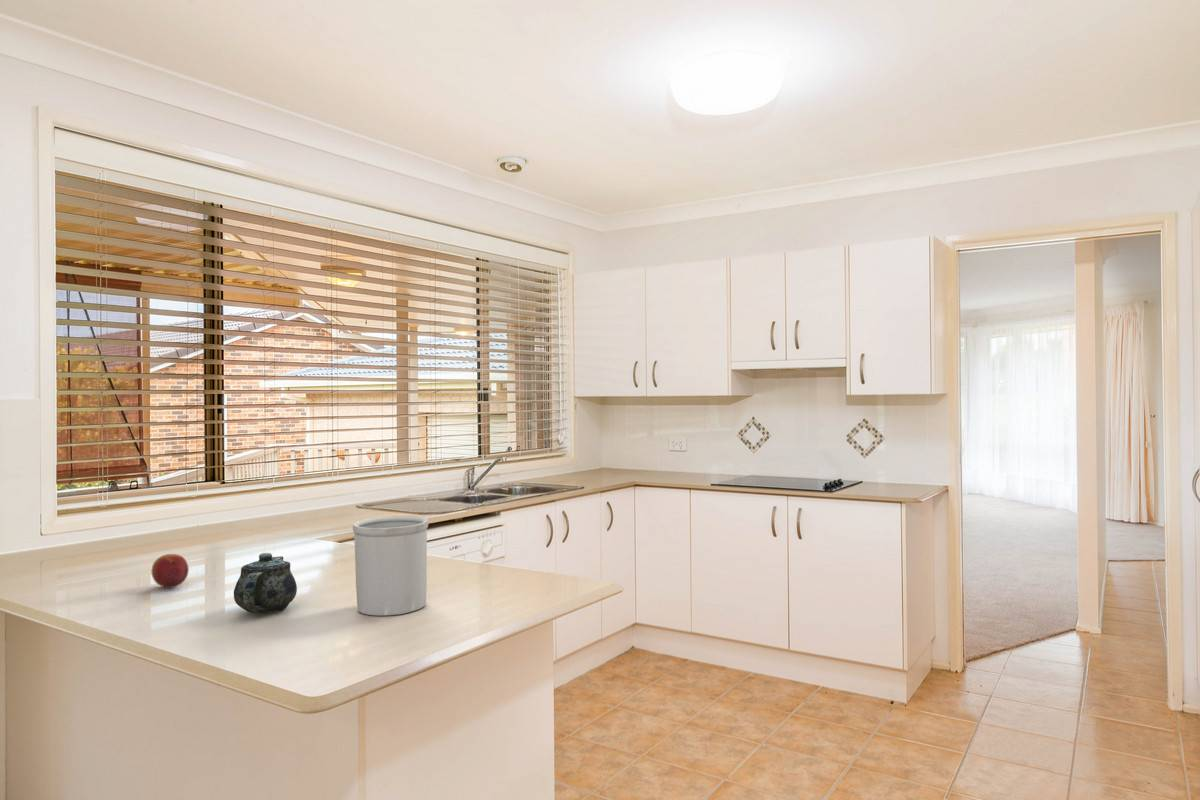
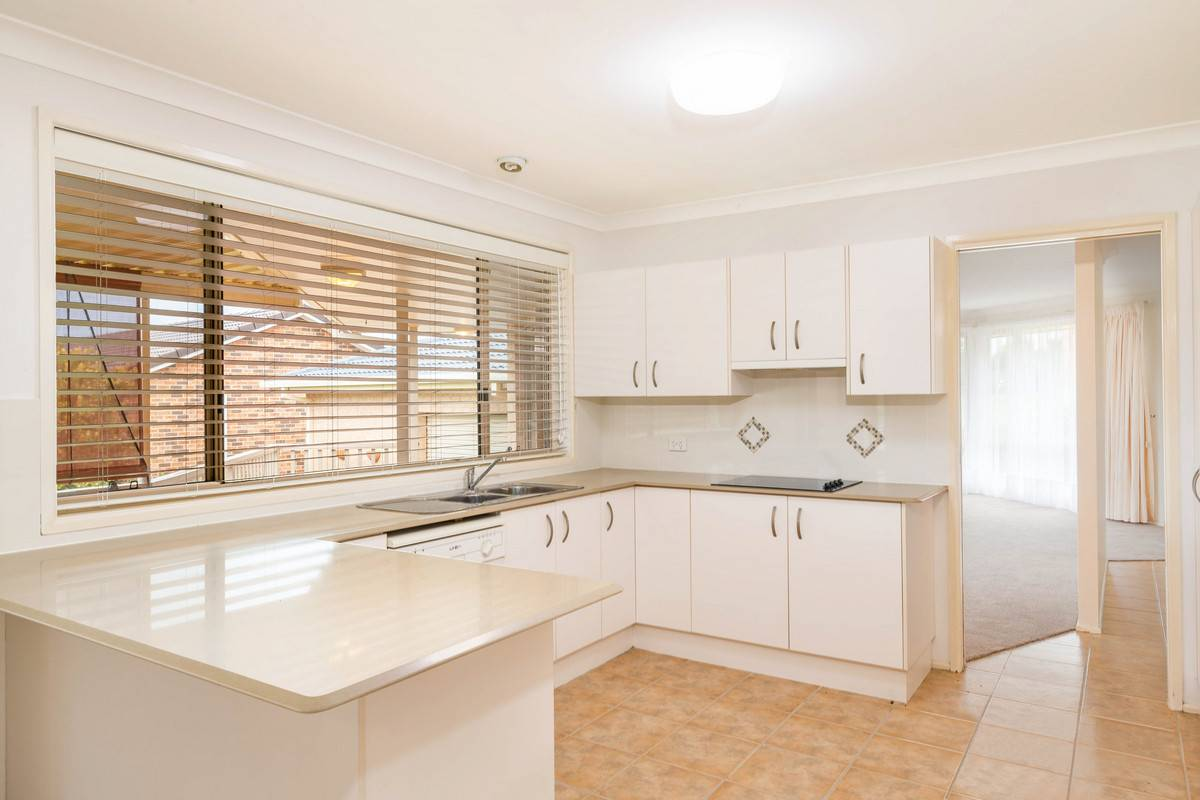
- fruit [151,553,190,589]
- utensil holder [352,515,429,617]
- chinaware [233,552,298,614]
